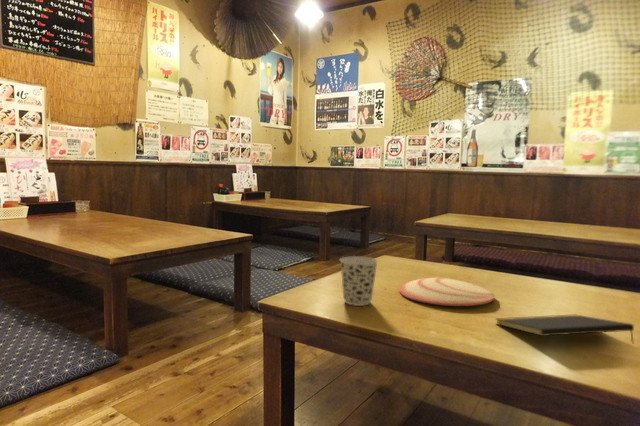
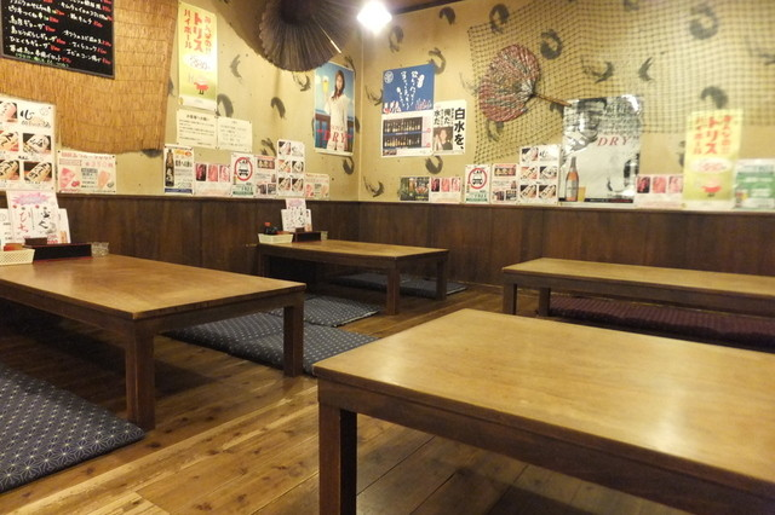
- notepad [494,313,635,345]
- cup [339,255,379,307]
- plate [398,277,496,307]
